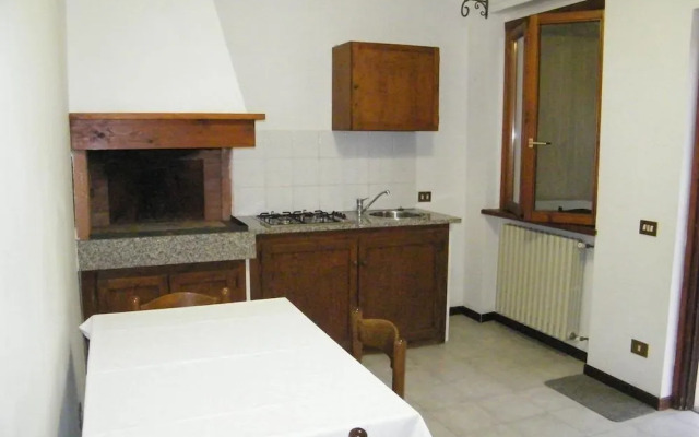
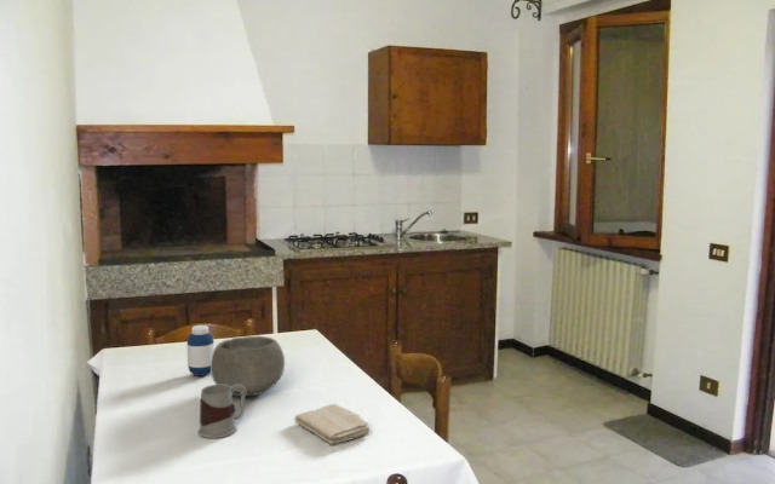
+ bowl [211,335,286,397]
+ medicine bottle [186,324,216,378]
+ washcloth [293,403,372,446]
+ mug [197,384,246,439]
